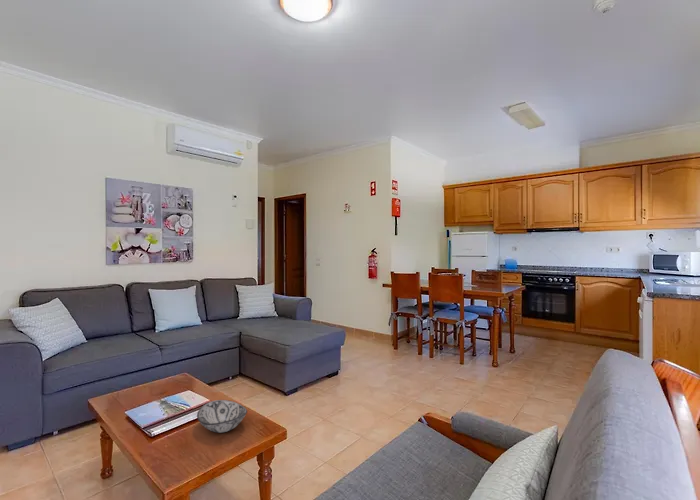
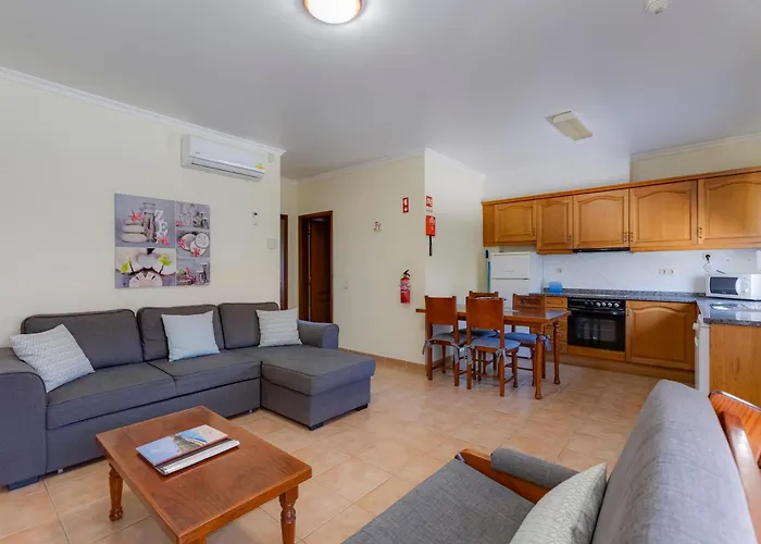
- decorative bowl [196,399,248,434]
